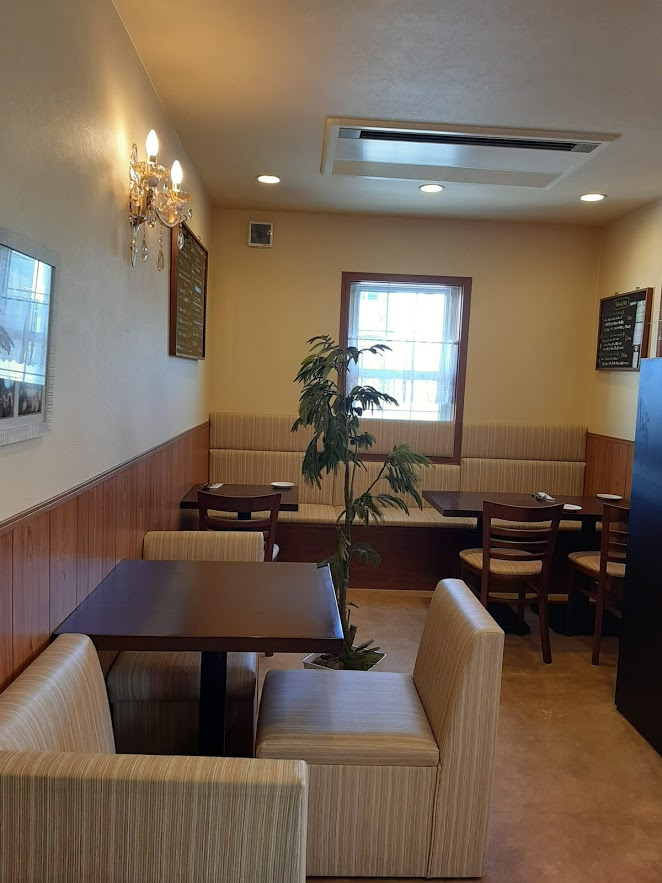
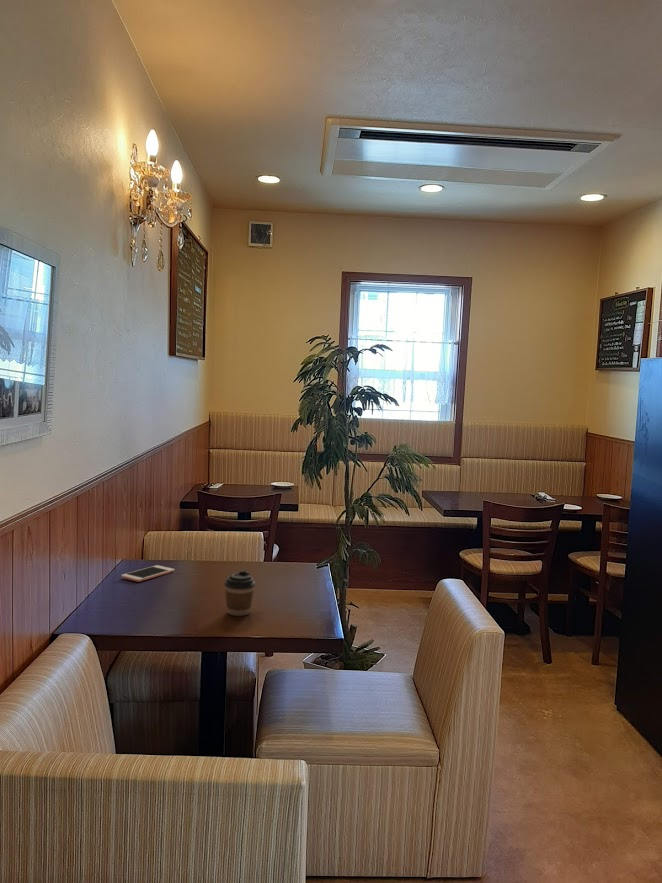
+ coffee cup [223,570,256,617]
+ cell phone [120,564,176,583]
